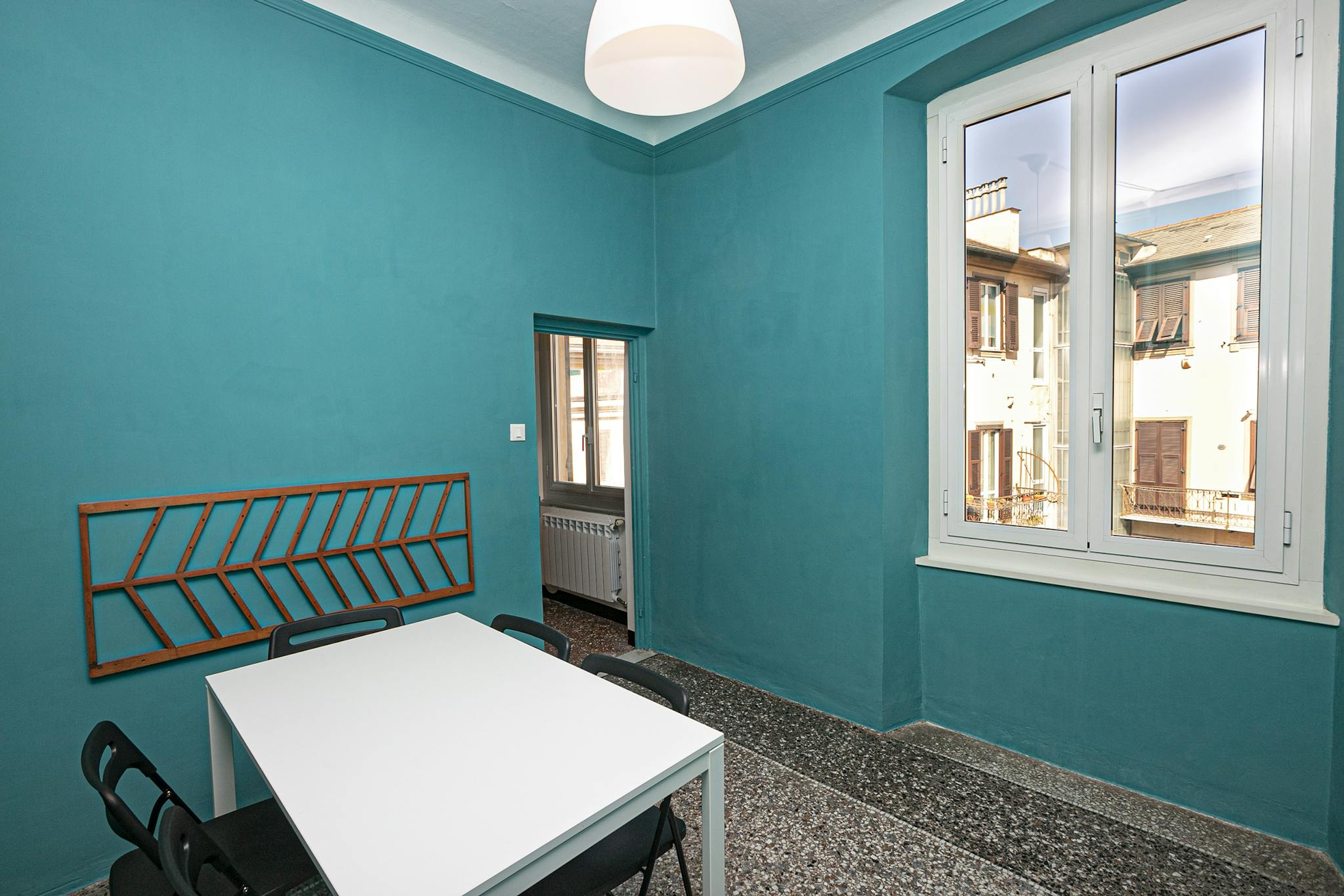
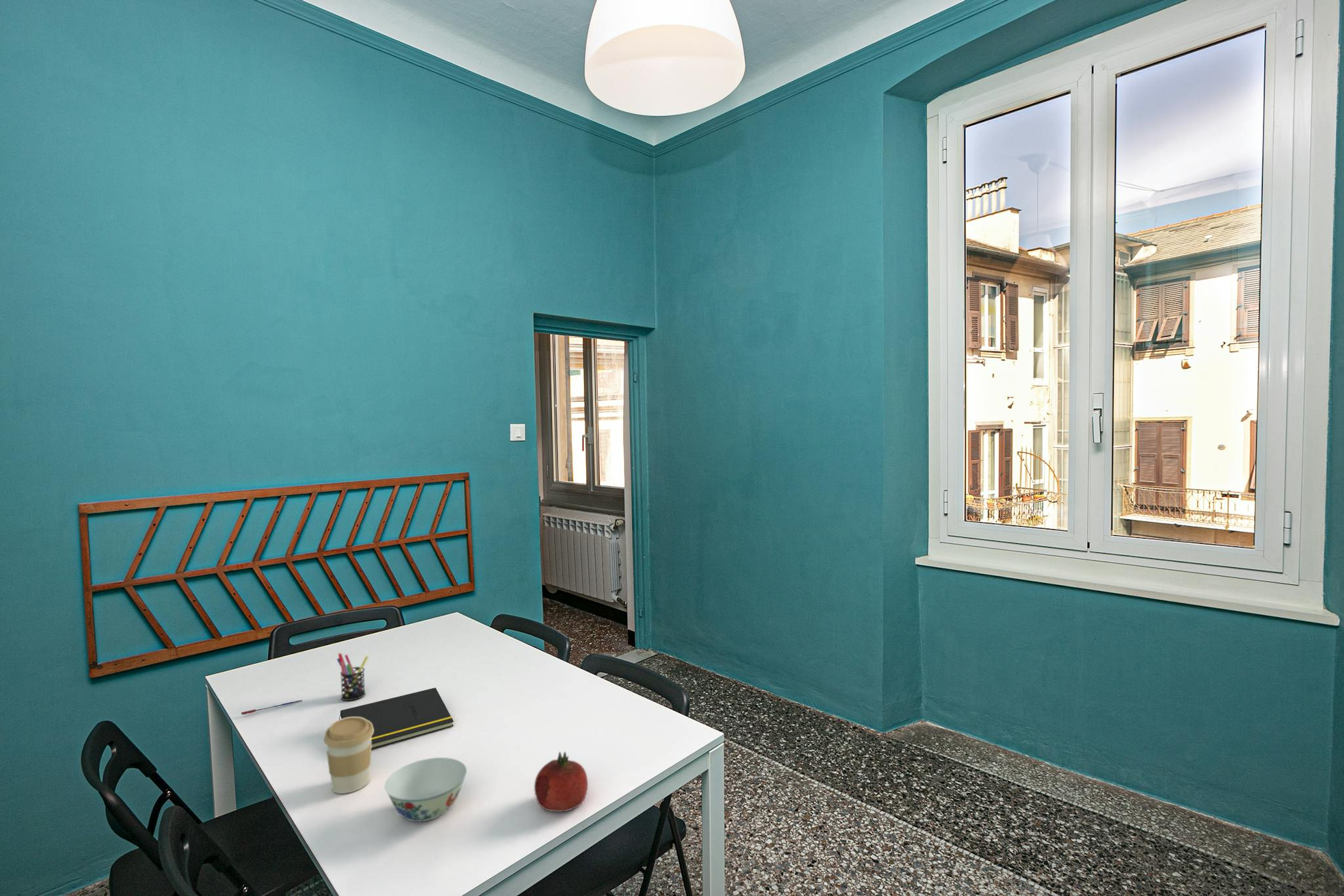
+ coffee cup [324,717,374,794]
+ chinaware [384,757,467,823]
+ pen [241,699,303,715]
+ pen holder [336,653,369,701]
+ fruit [534,751,589,813]
+ notepad [339,687,454,750]
